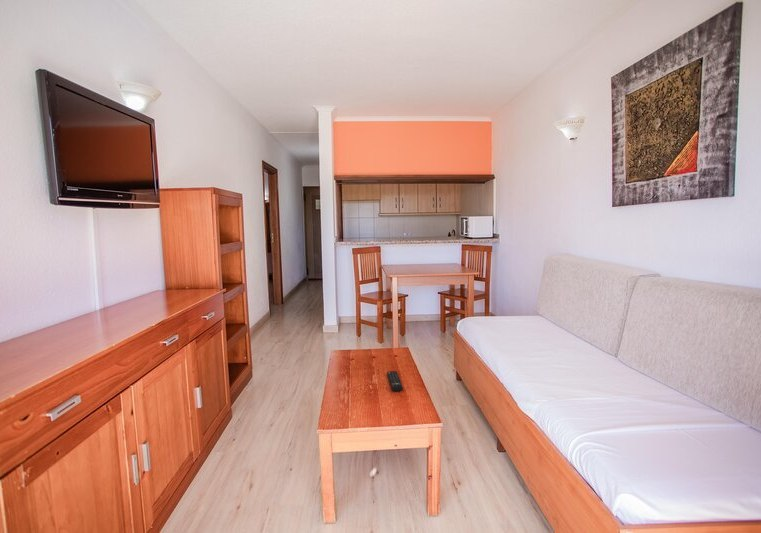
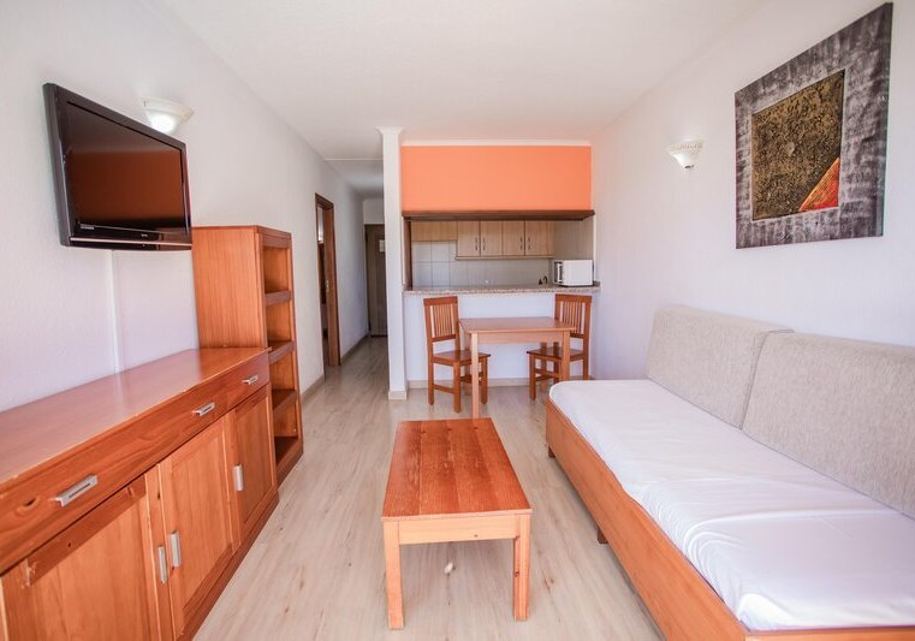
- remote control [386,370,404,392]
